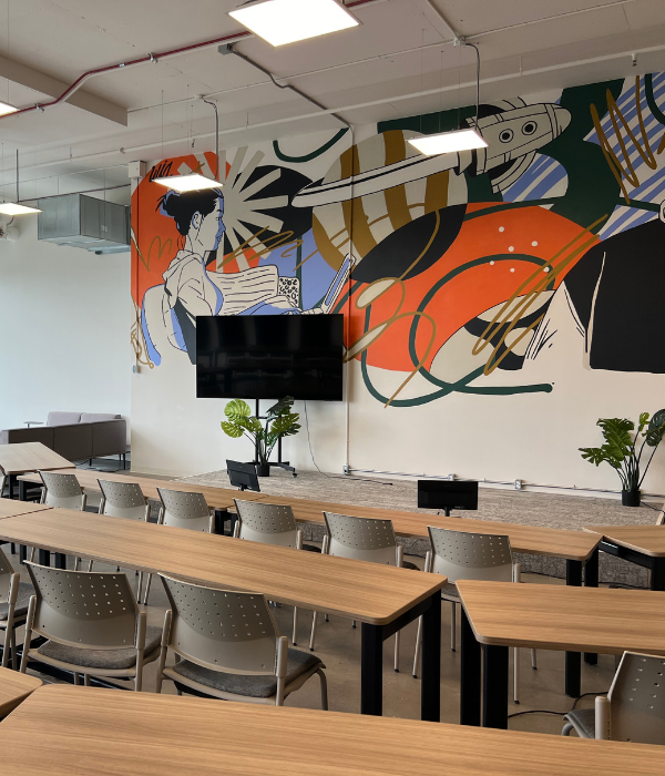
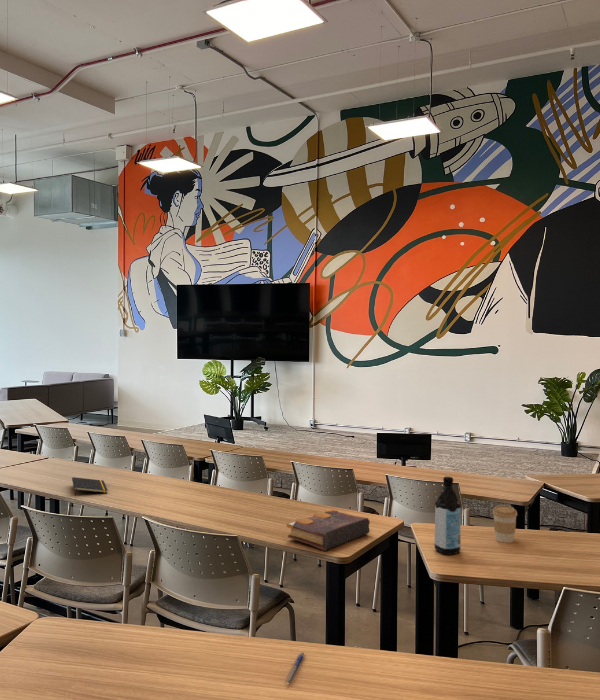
+ notepad [71,476,109,497]
+ book [286,508,371,552]
+ water bottle [433,476,462,556]
+ coffee cup [492,504,518,544]
+ pen [284,651,307,683]
